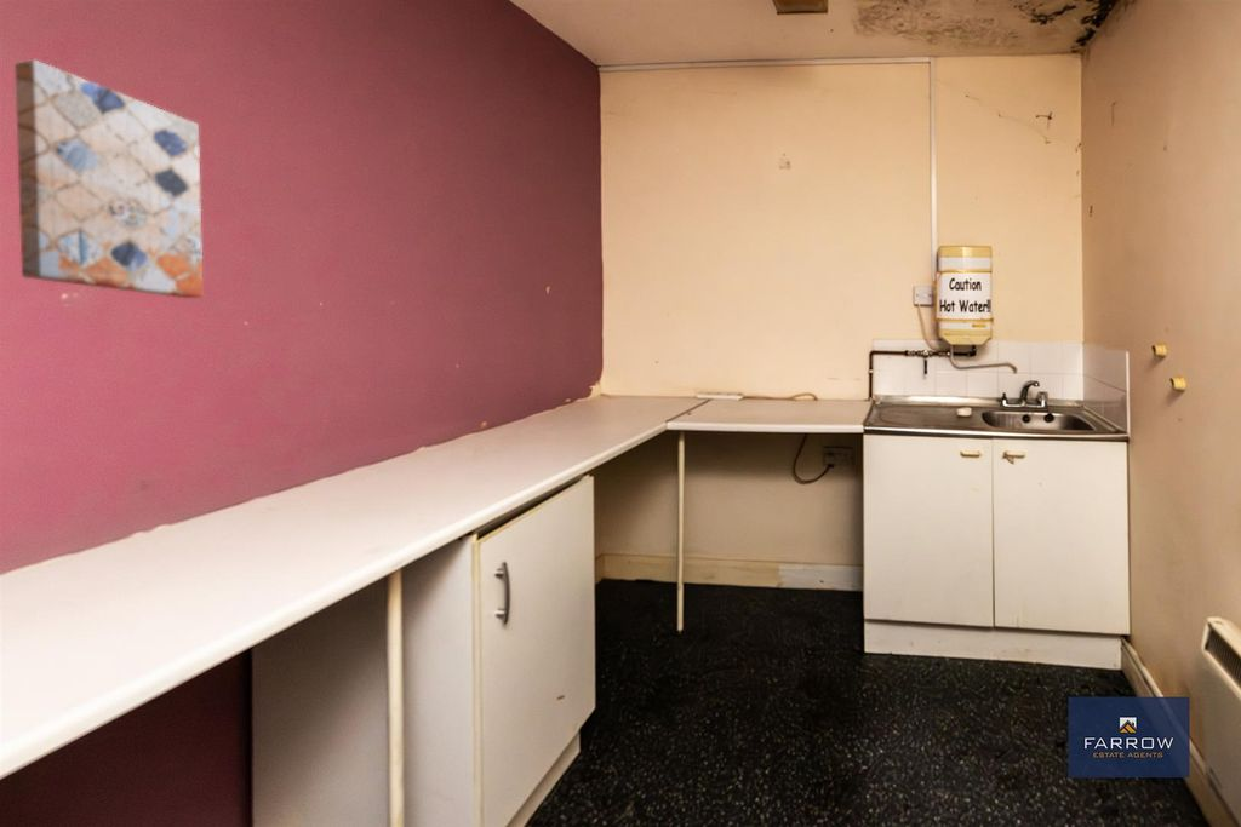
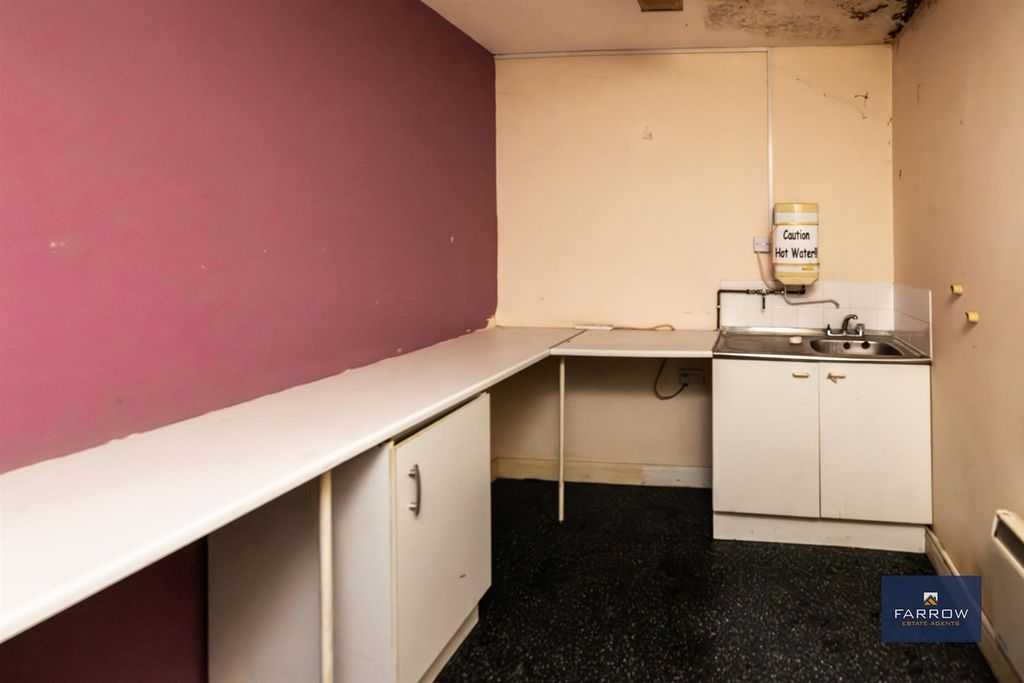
- wall art [13,58,204,299]
